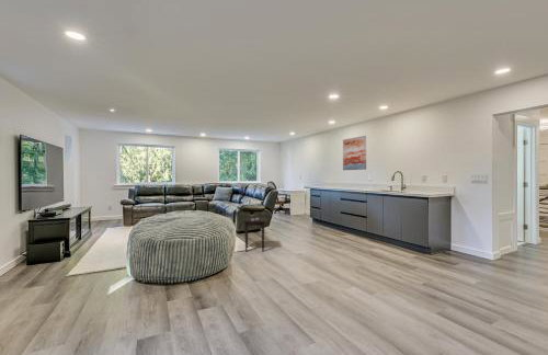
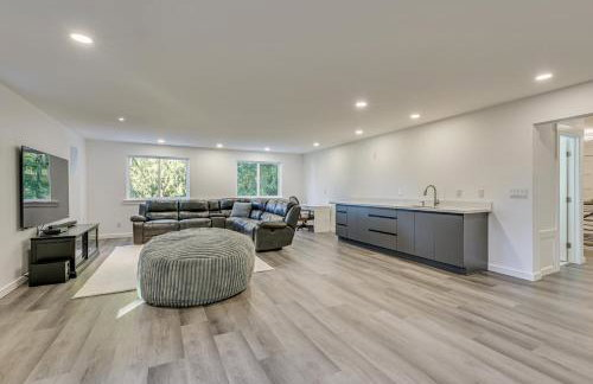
- side table [242,217,267,253]
- wall art [342,135,367,171]
